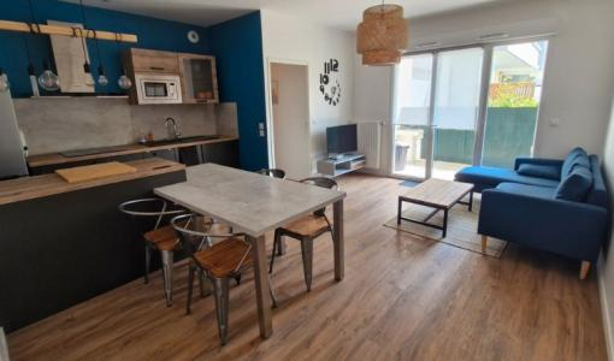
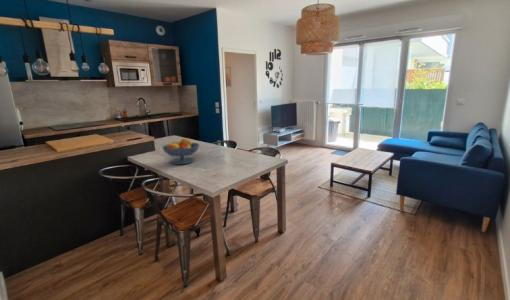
+ fruit bowl [161,137,200,165]
